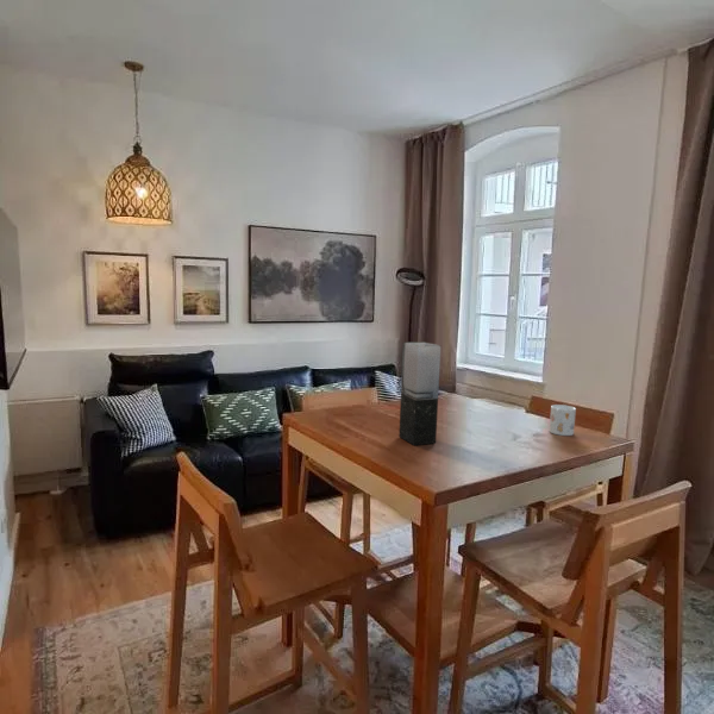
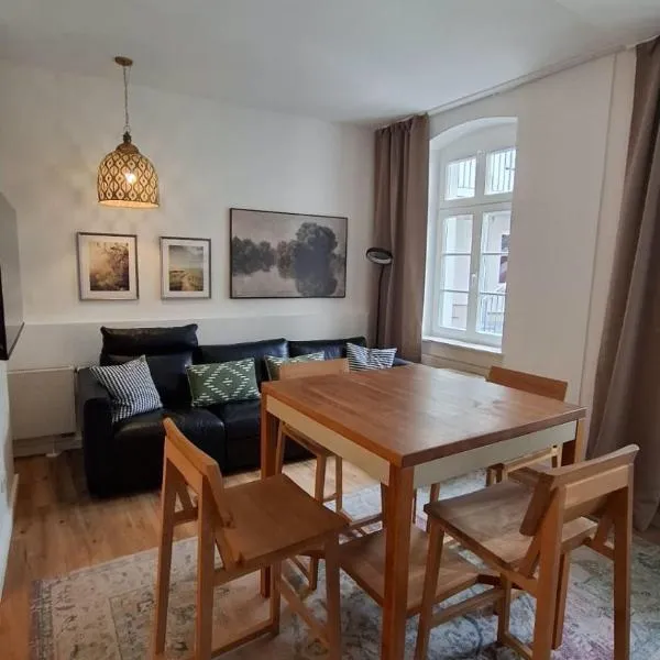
- vase [397,340,441,446]
- mug [549,403,577,437]
